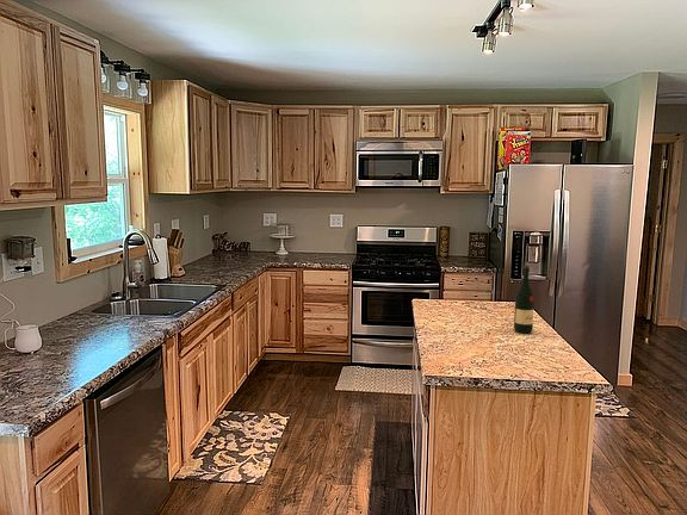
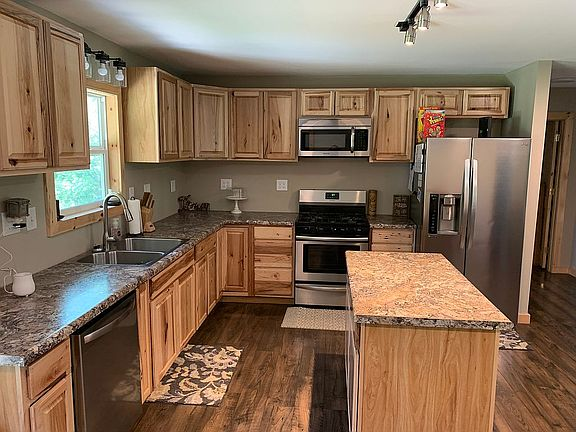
- wine bottle [513,265,536,335]
